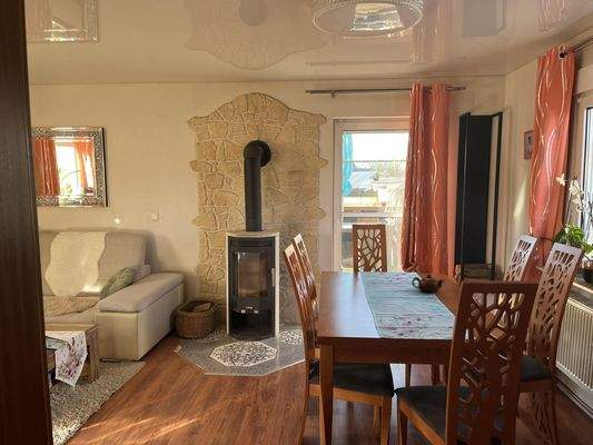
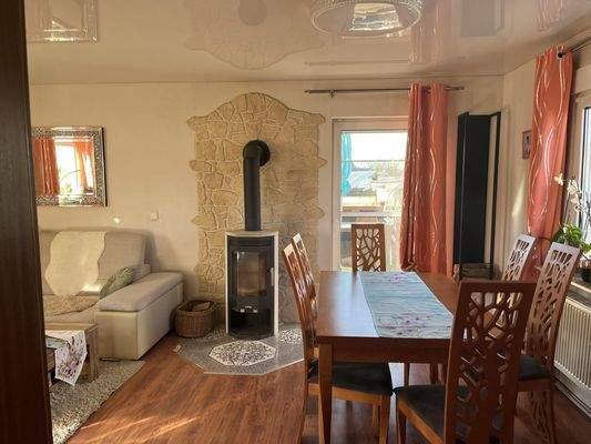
- teapot [411,273,445,294]
